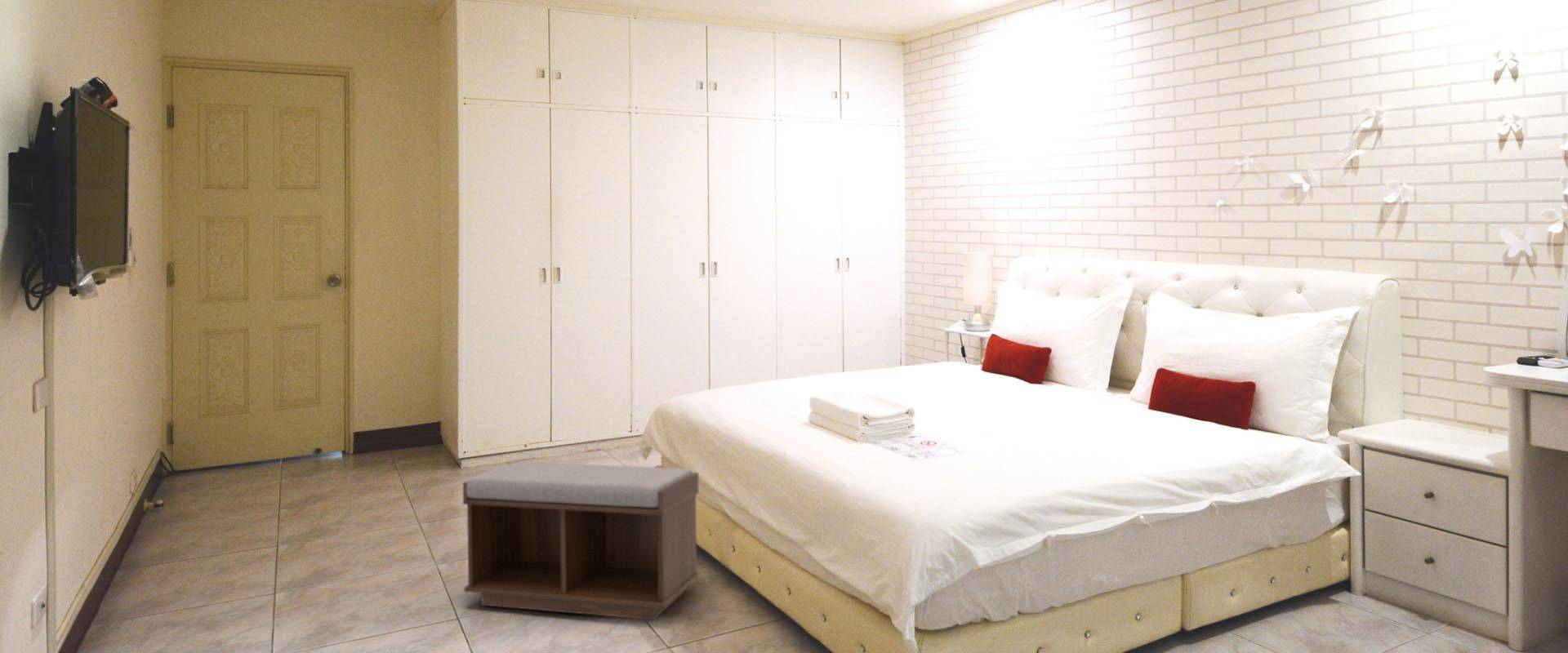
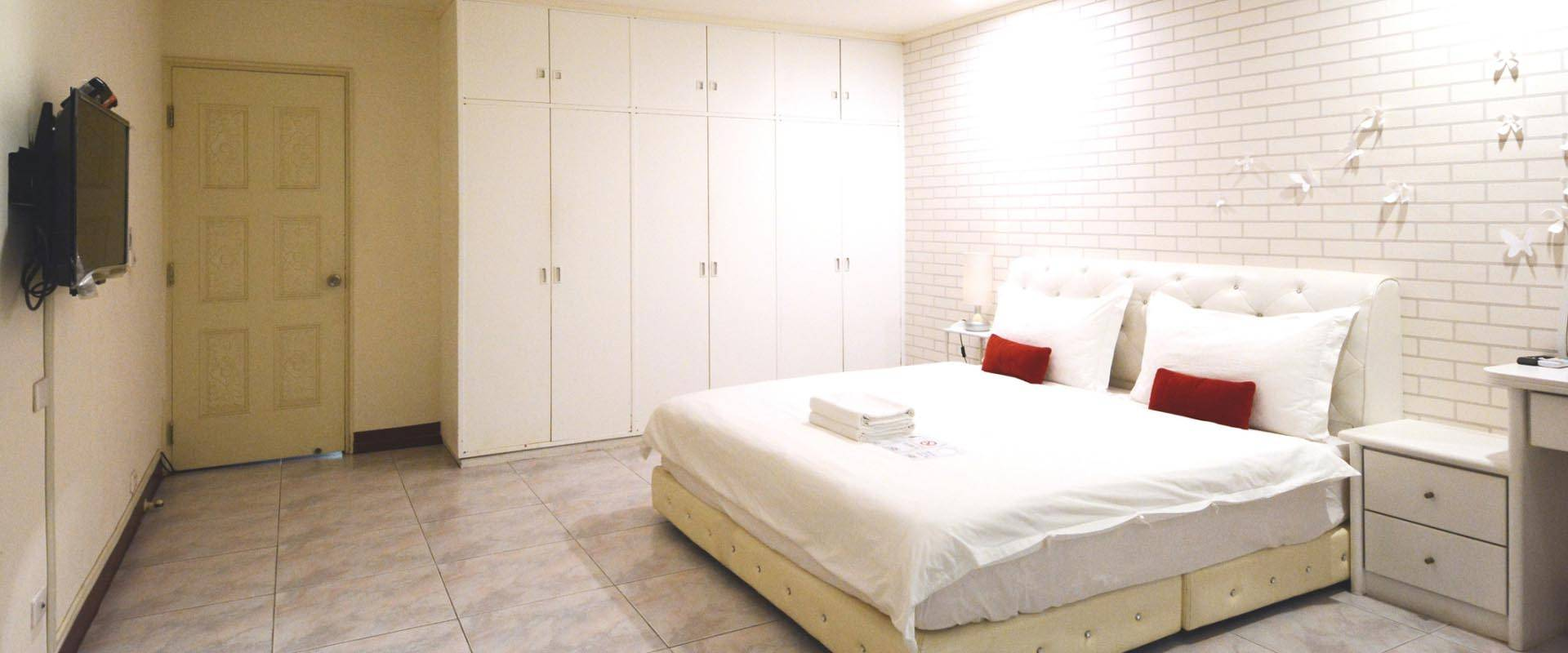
- bench [462,462,700,620]
